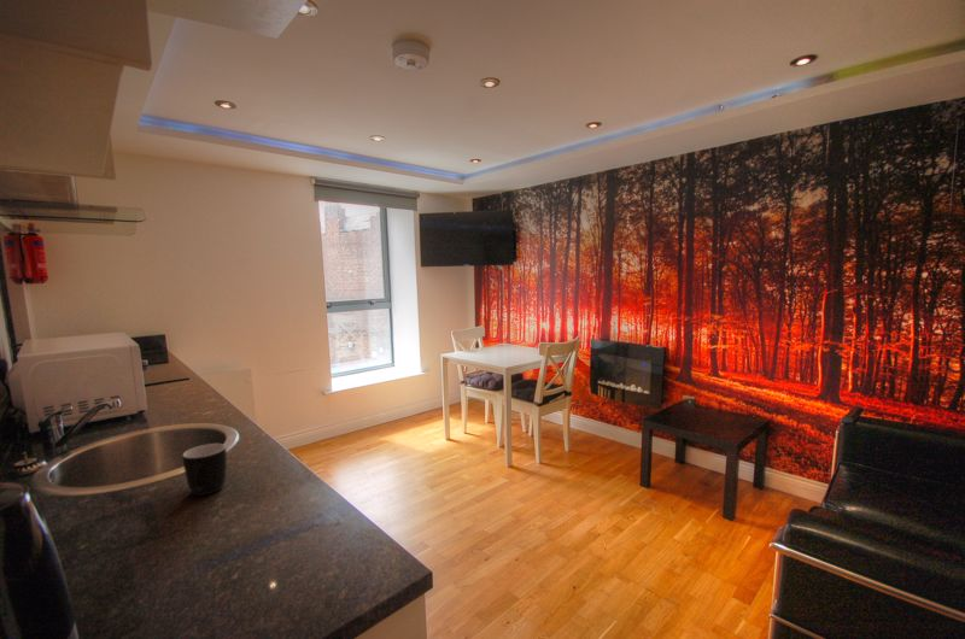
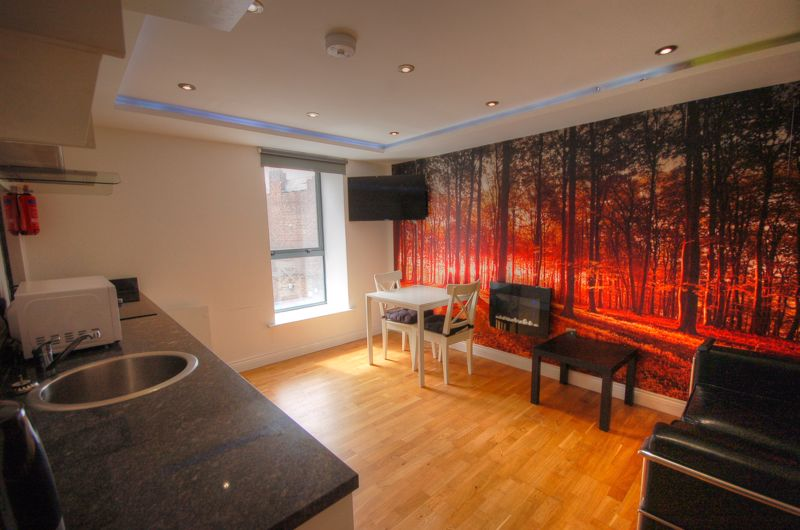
- mug [181,442,228,497]
